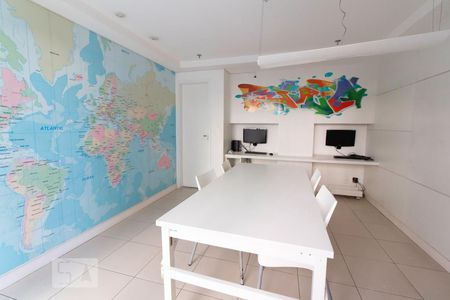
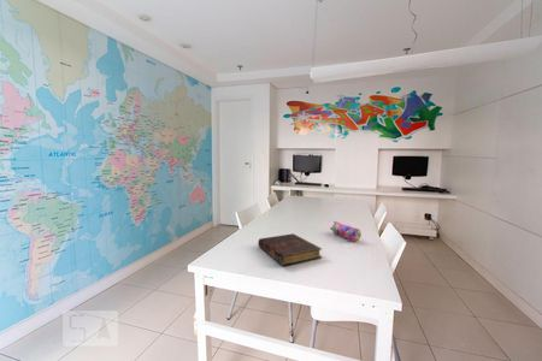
+ pencil case [329,220,363,242]
+ book [257,232,323,267]
